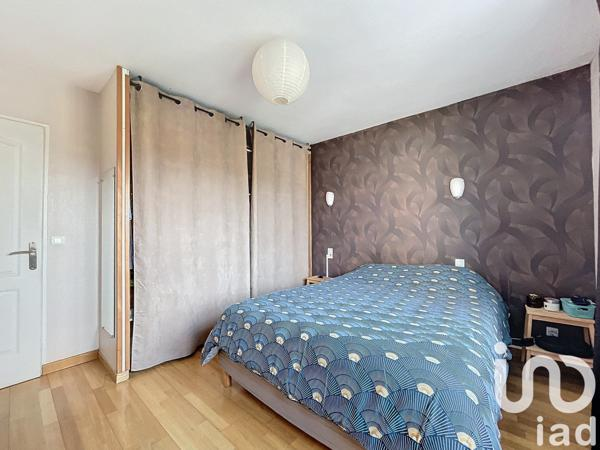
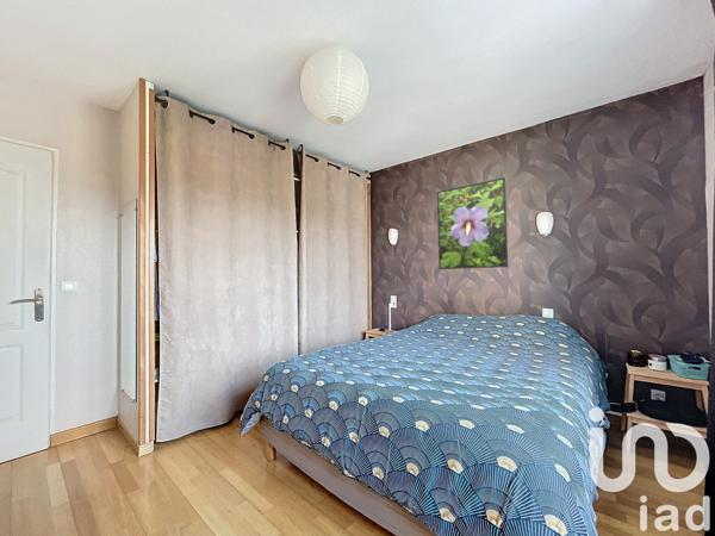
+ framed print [436,176,509,270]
